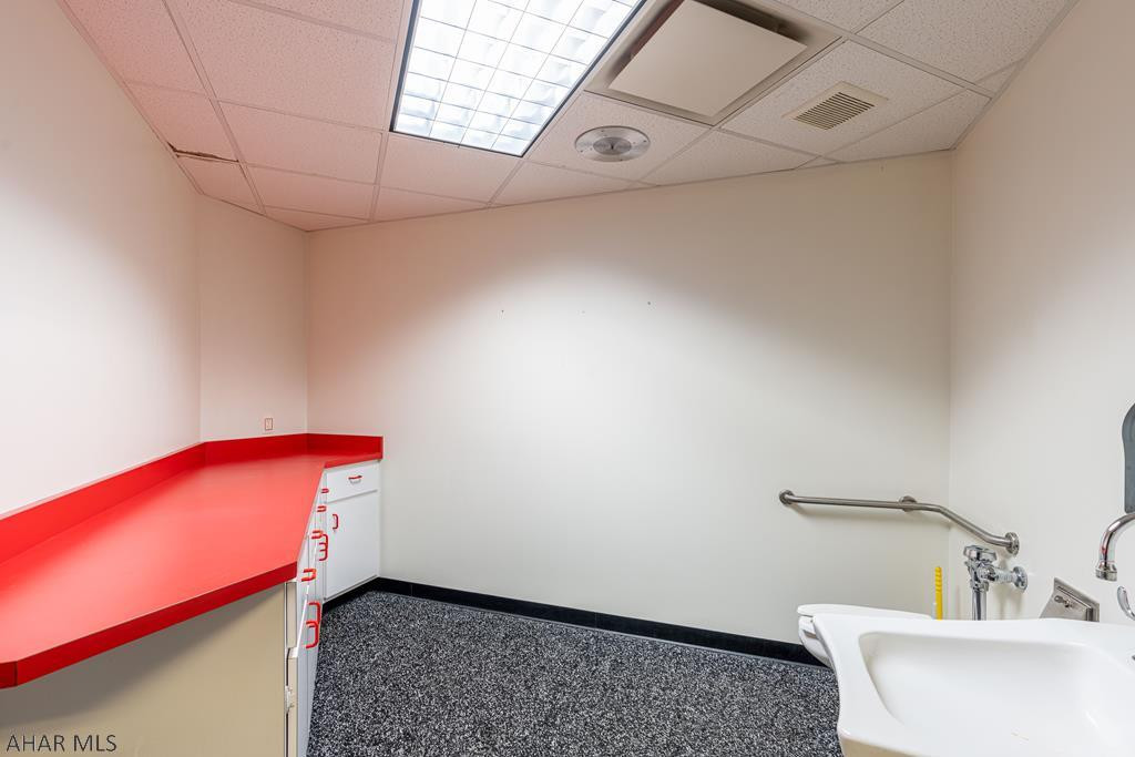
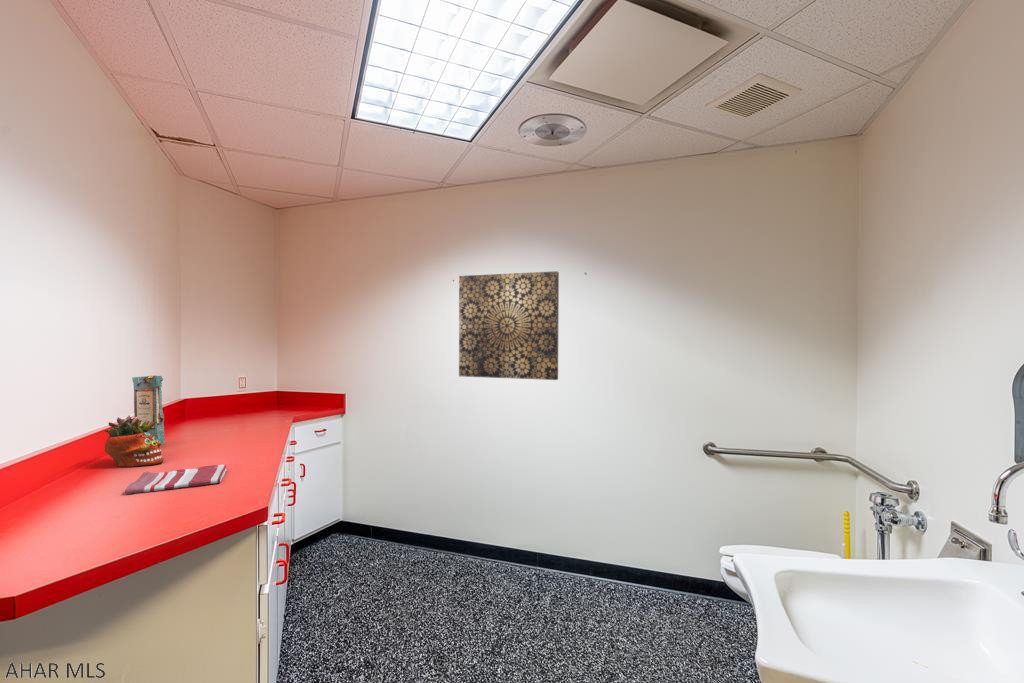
+ dish towel [124,464,228,495]
+ wall art [458,270,560,381]
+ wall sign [131,375,166,445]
+ succulent planter [103,415,165,468]
